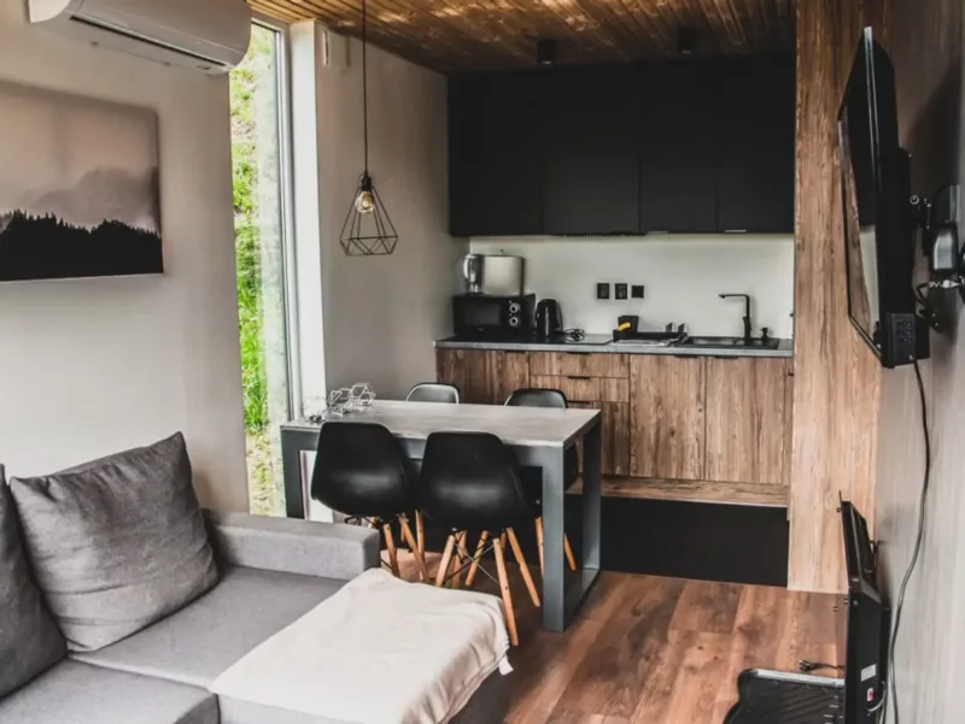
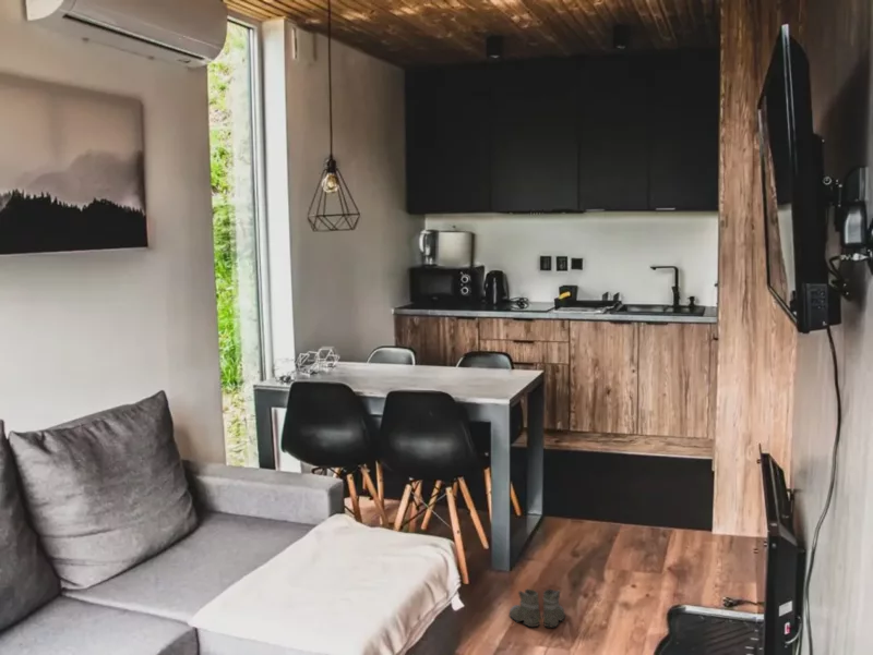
+ boots [507,587,572,629]
